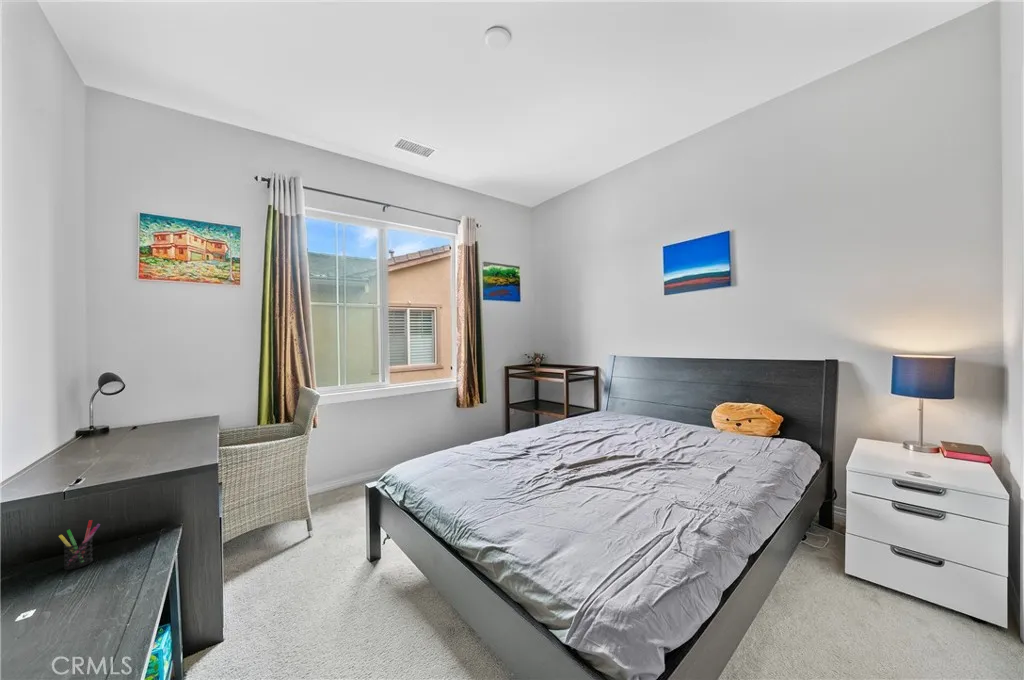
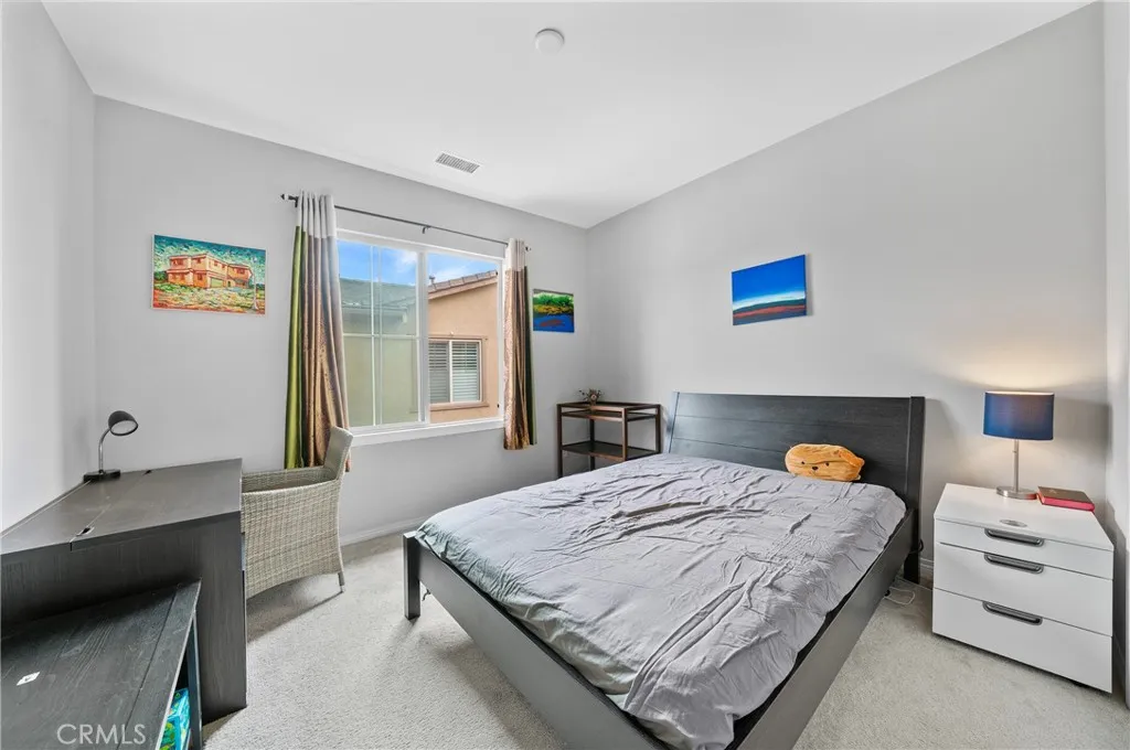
- pen holder [58,519,101,571]
